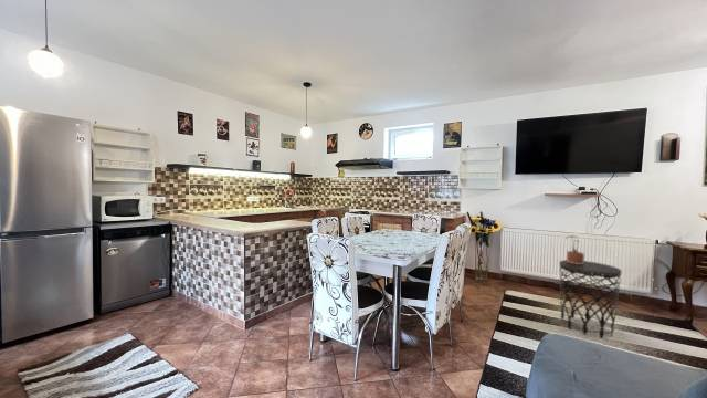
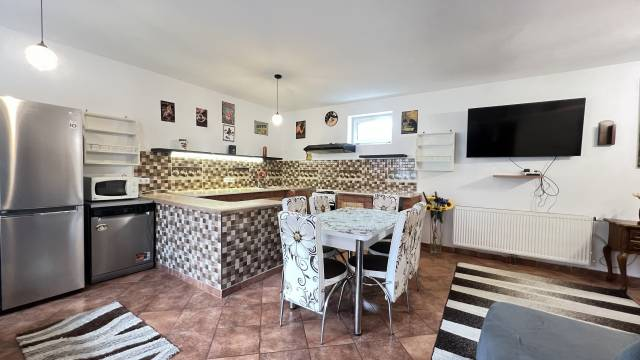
- potted plant [566,234,585,264]
- side table [559,259,623,339]
